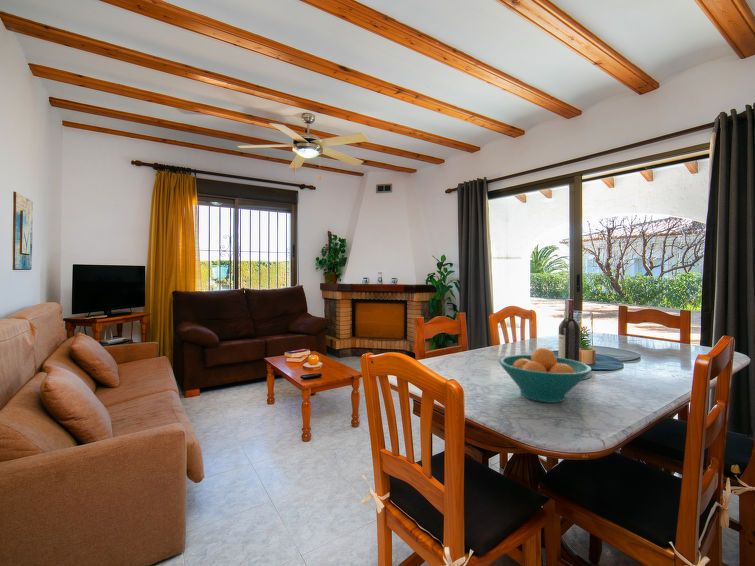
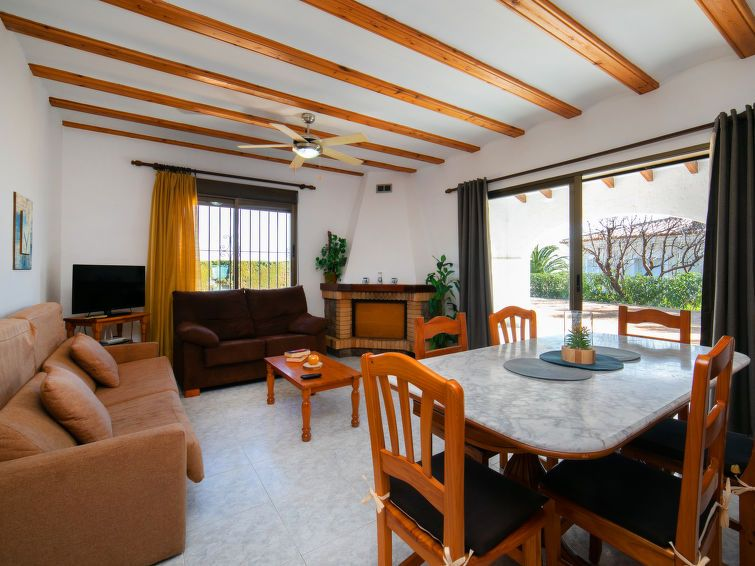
- fruit bowl [497,347,593,404]
- wine bottle [557,298,581,362]
